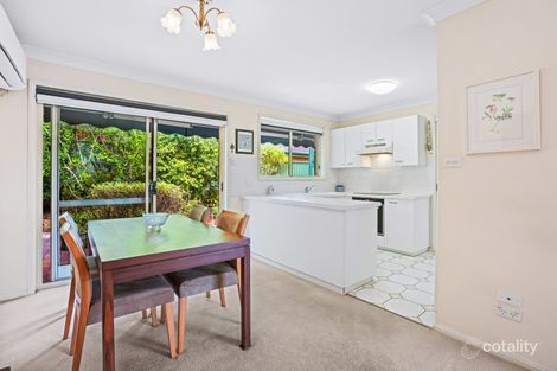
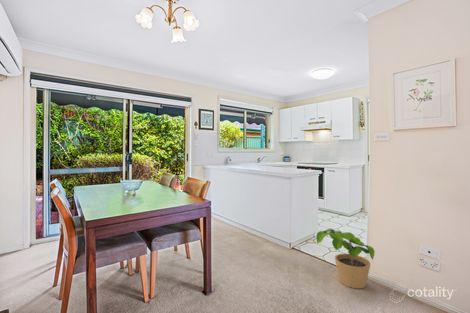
+ potted plant [315,228,376,289]
